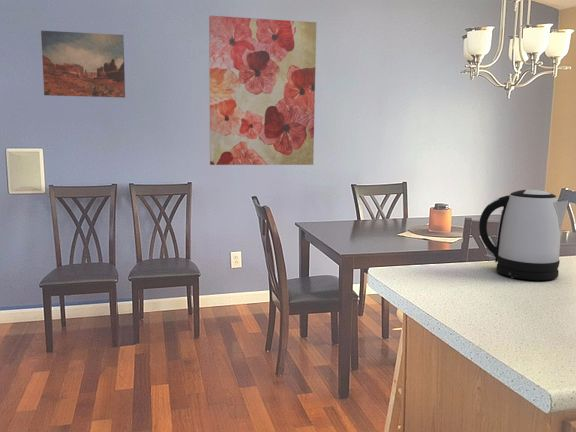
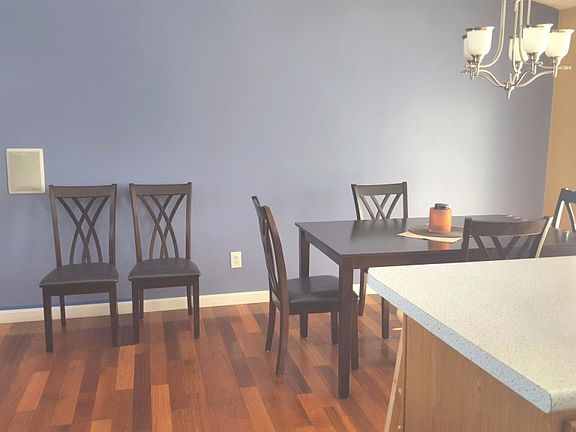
- kettle [478,189,569,281]
- wall art [40,30,126,99]
- wall art [208,15,317,166]
